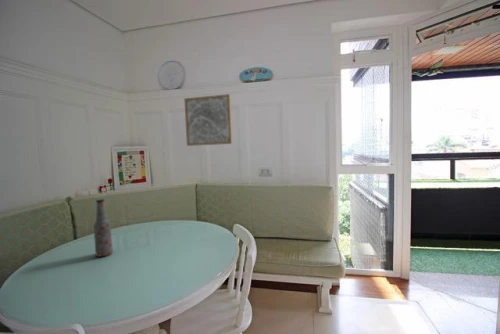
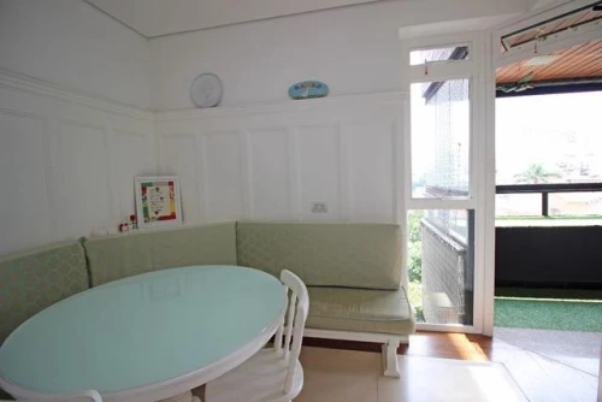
- bottle [93,198,114,258]
- wall art [183,93,233,147]
